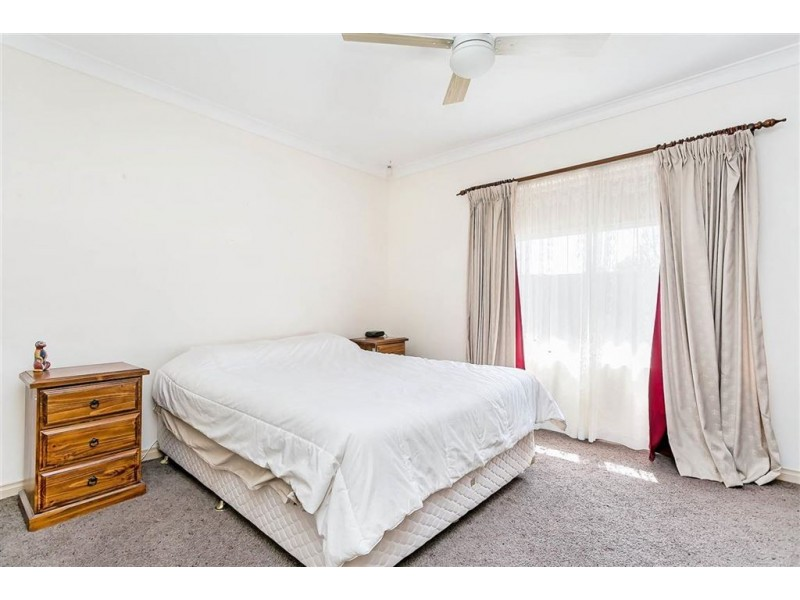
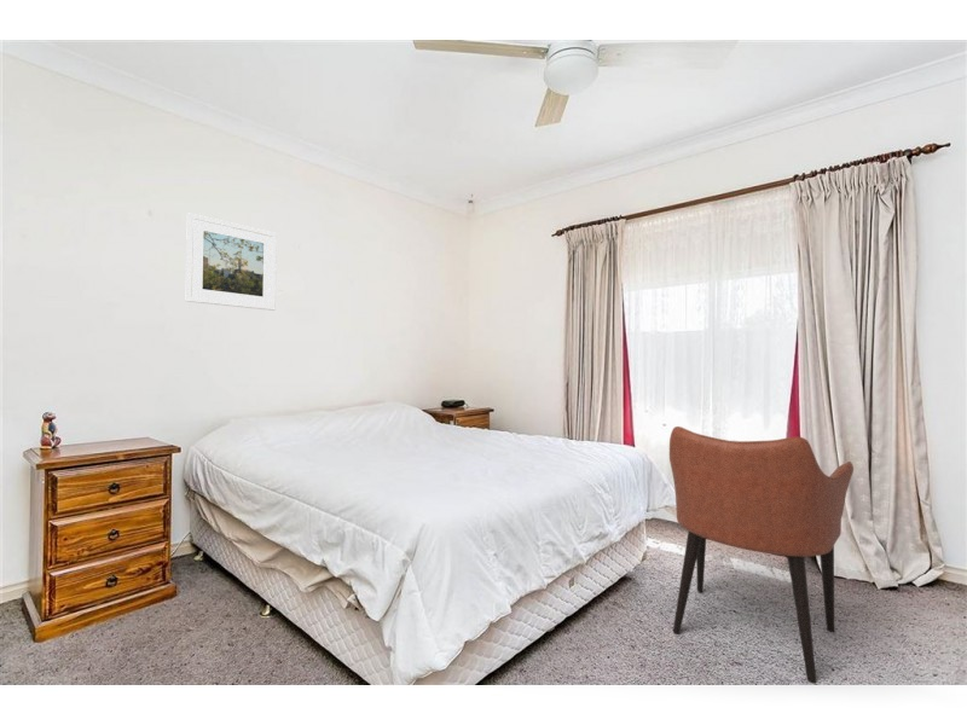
+ armchair [668,425,855,685]
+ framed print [184,213,278,312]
